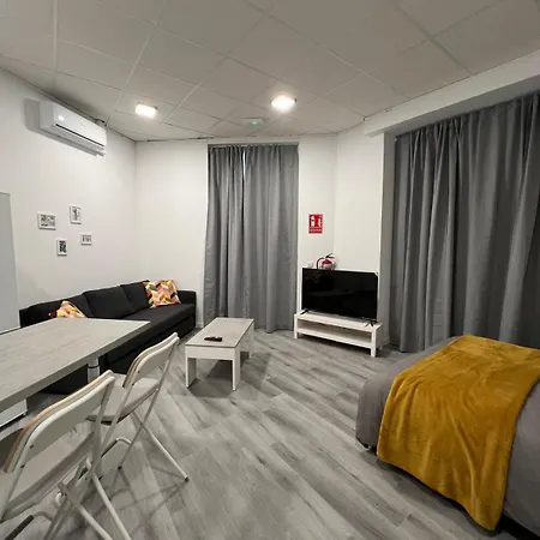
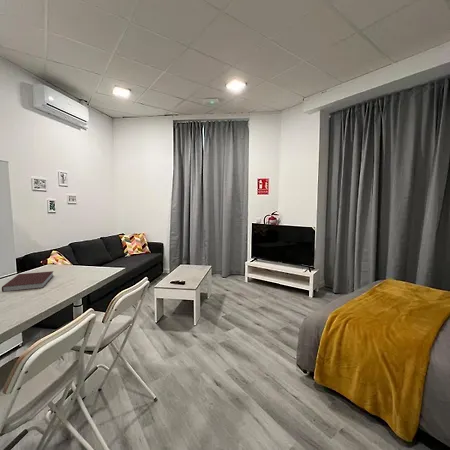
+ notebook [1,270,55,293]
